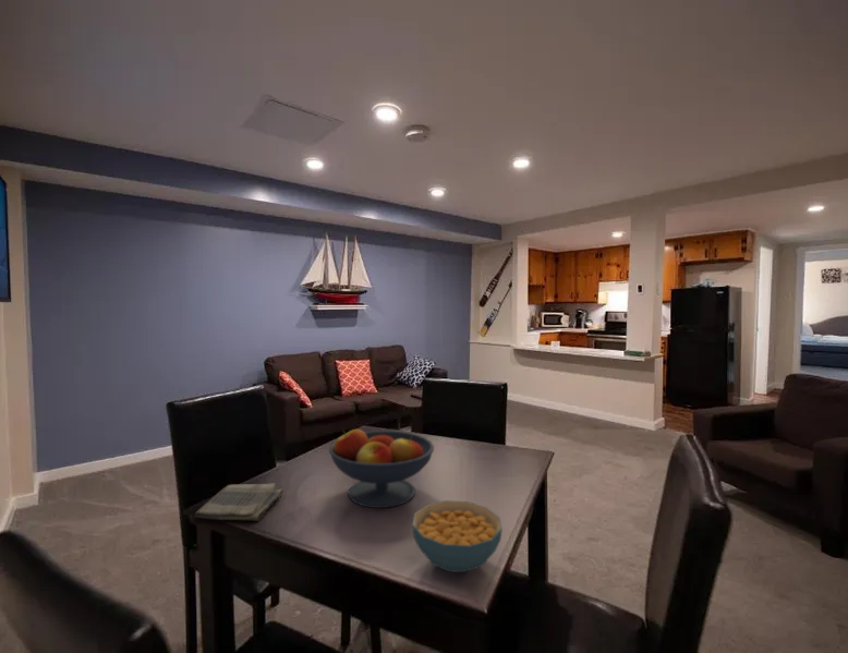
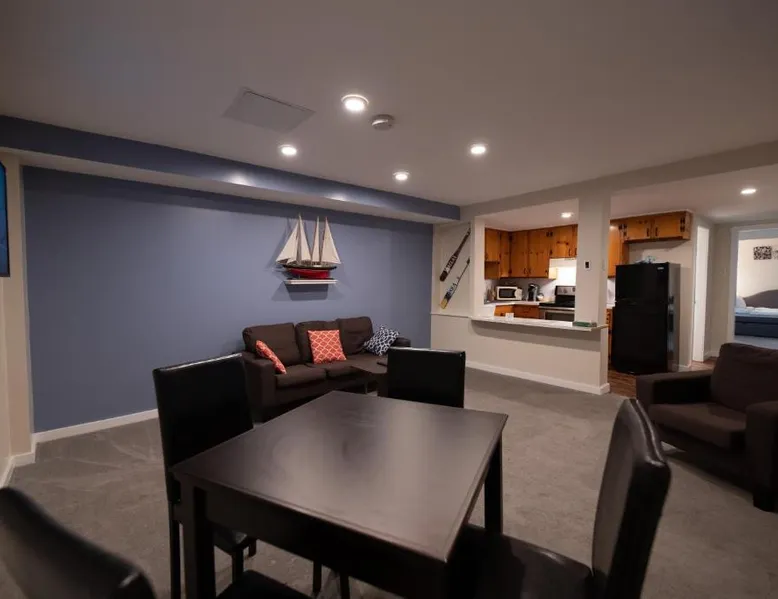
- cereal bowl [411,499,504,573]
- fruit bowl [328,428,435,509]
- dish towel [194,483,284,522]
